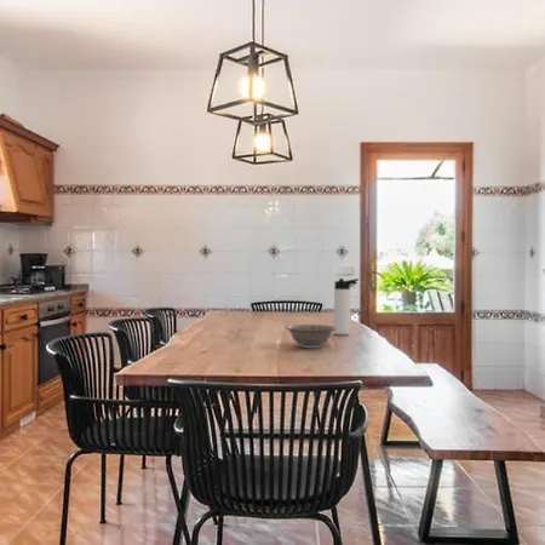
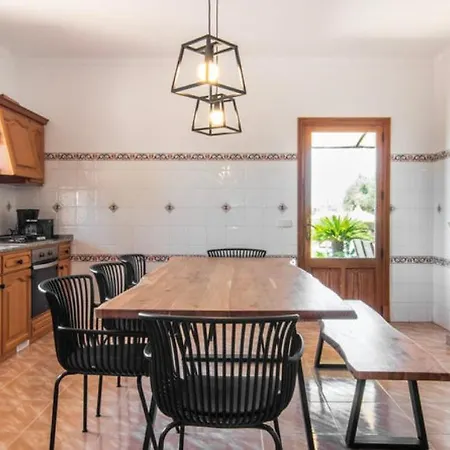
- decorative bowl [285,323,337,349]
- thermos bottle [332,277,360,337]
